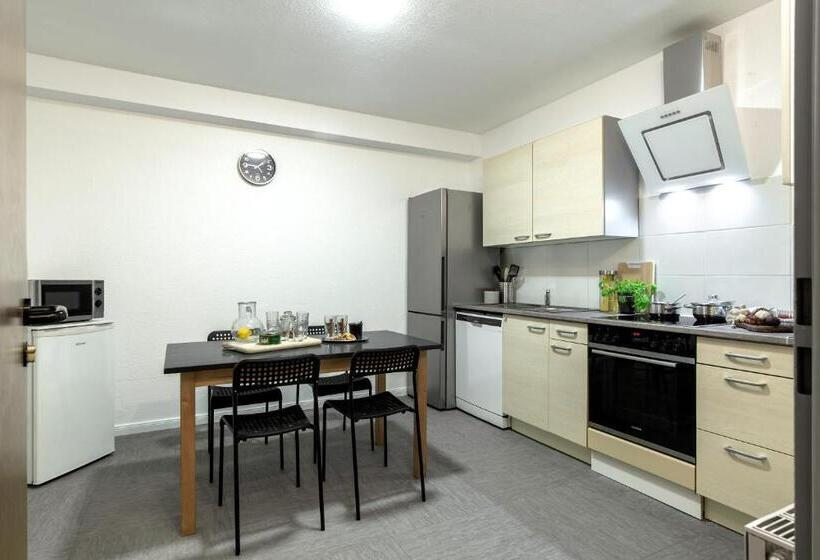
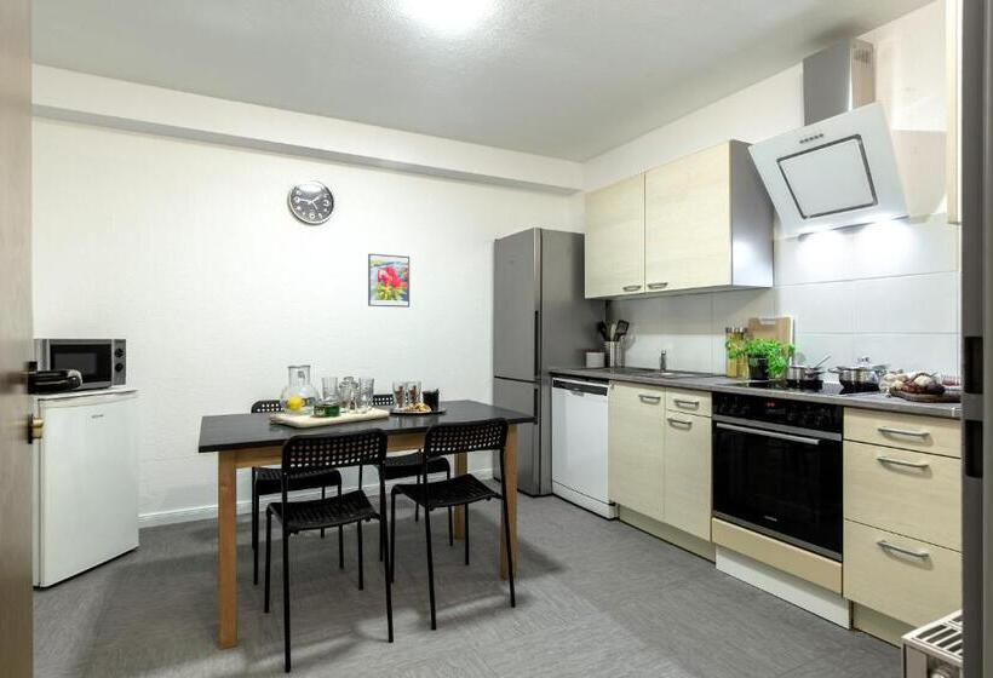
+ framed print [367,253,411,309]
